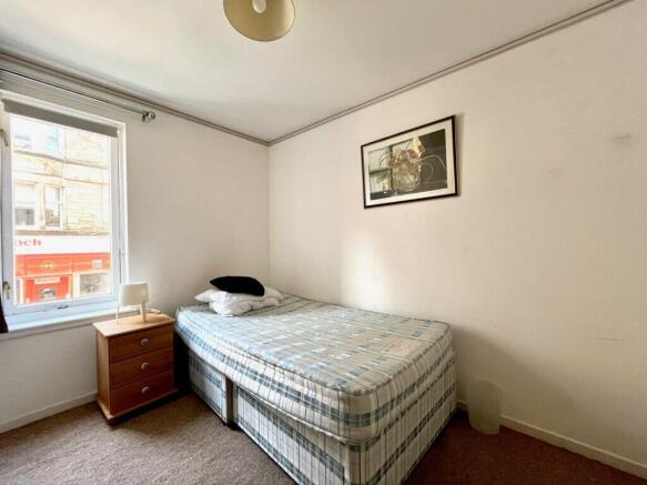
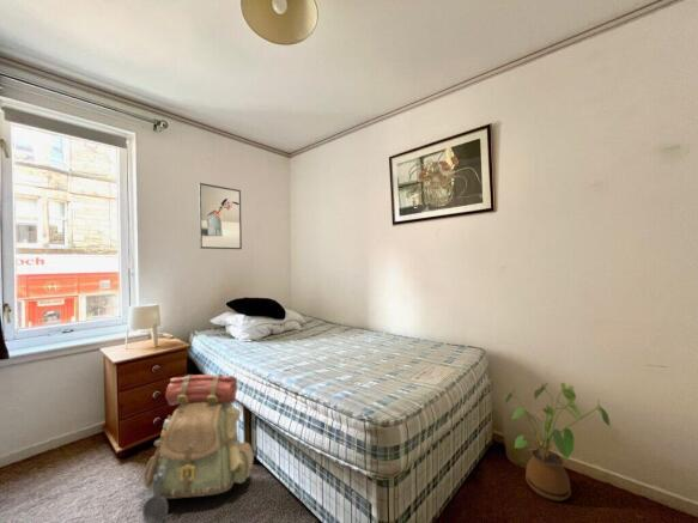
+ backpack [141,373,255,523]
+ house plant [504,382,612,501]
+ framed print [198,182,243,250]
